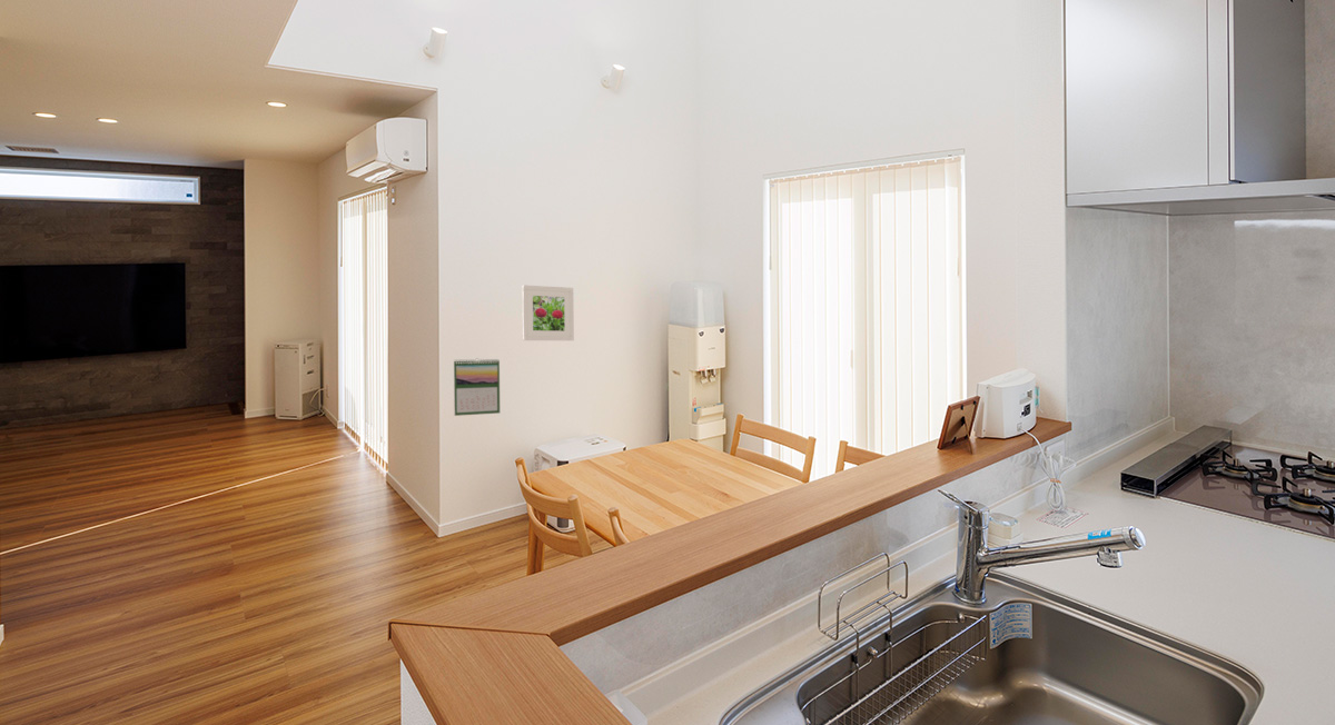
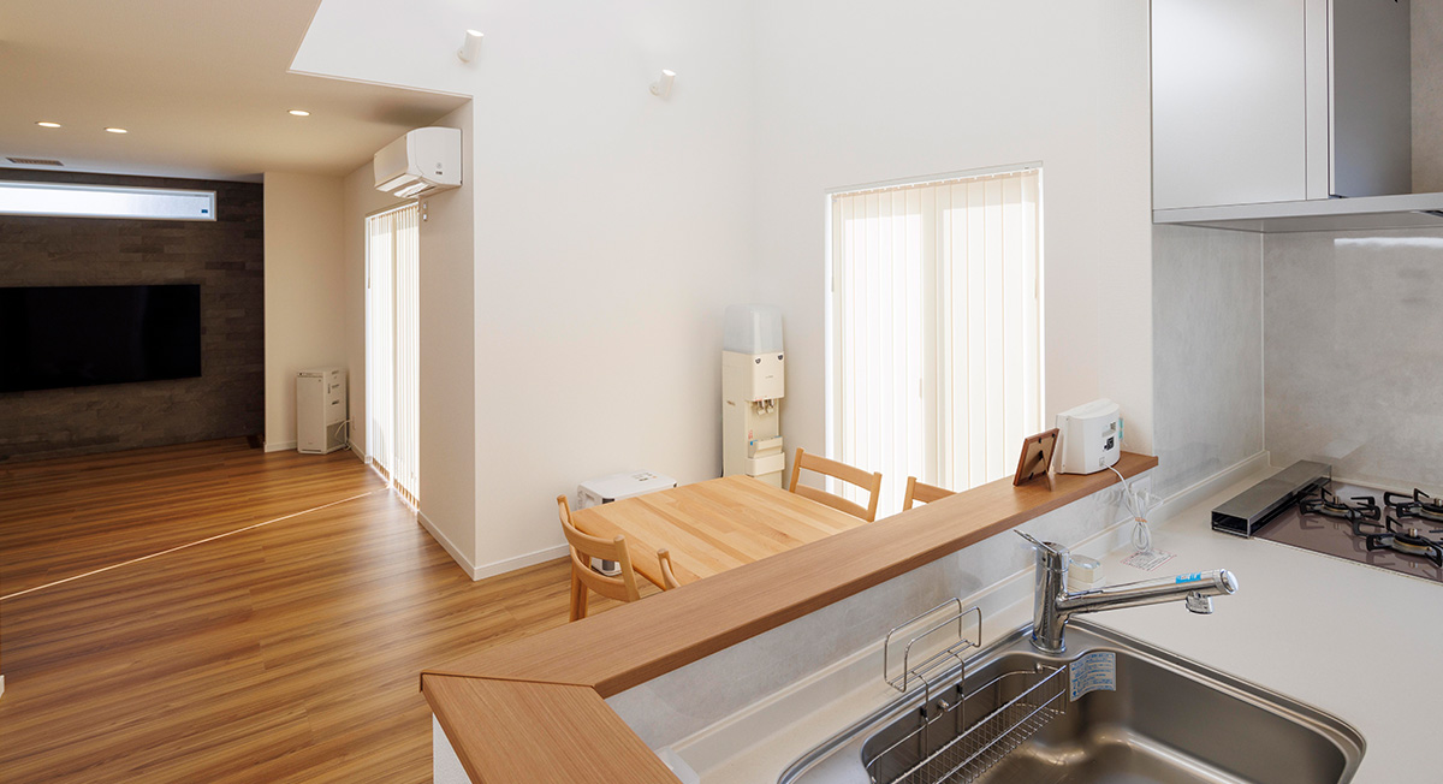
- calendar [453,357,501,417]
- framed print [521,285,575,341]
